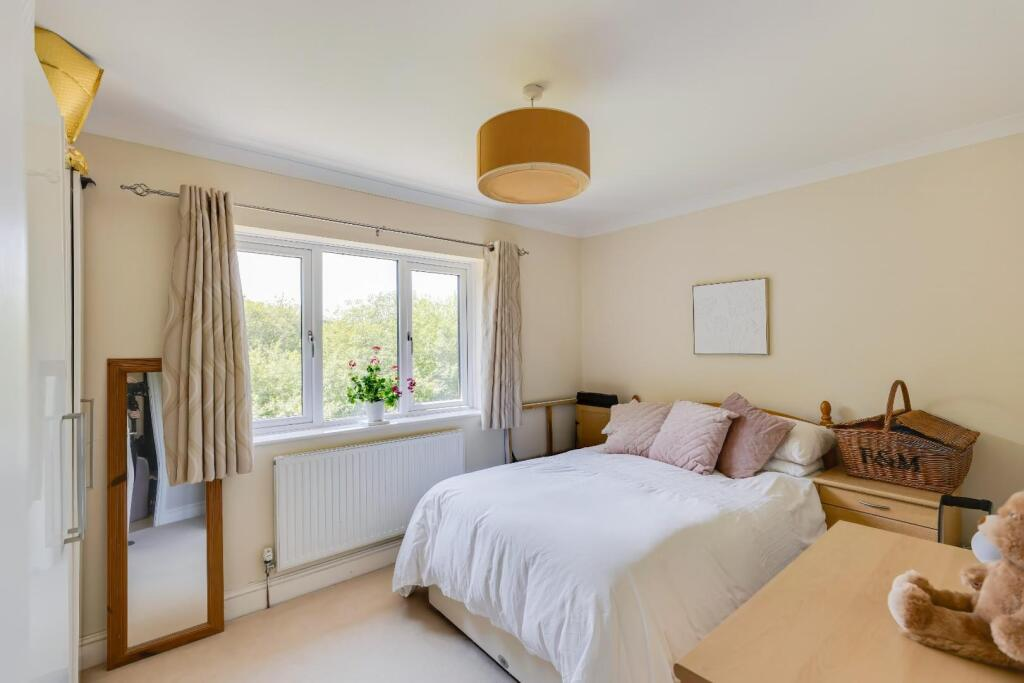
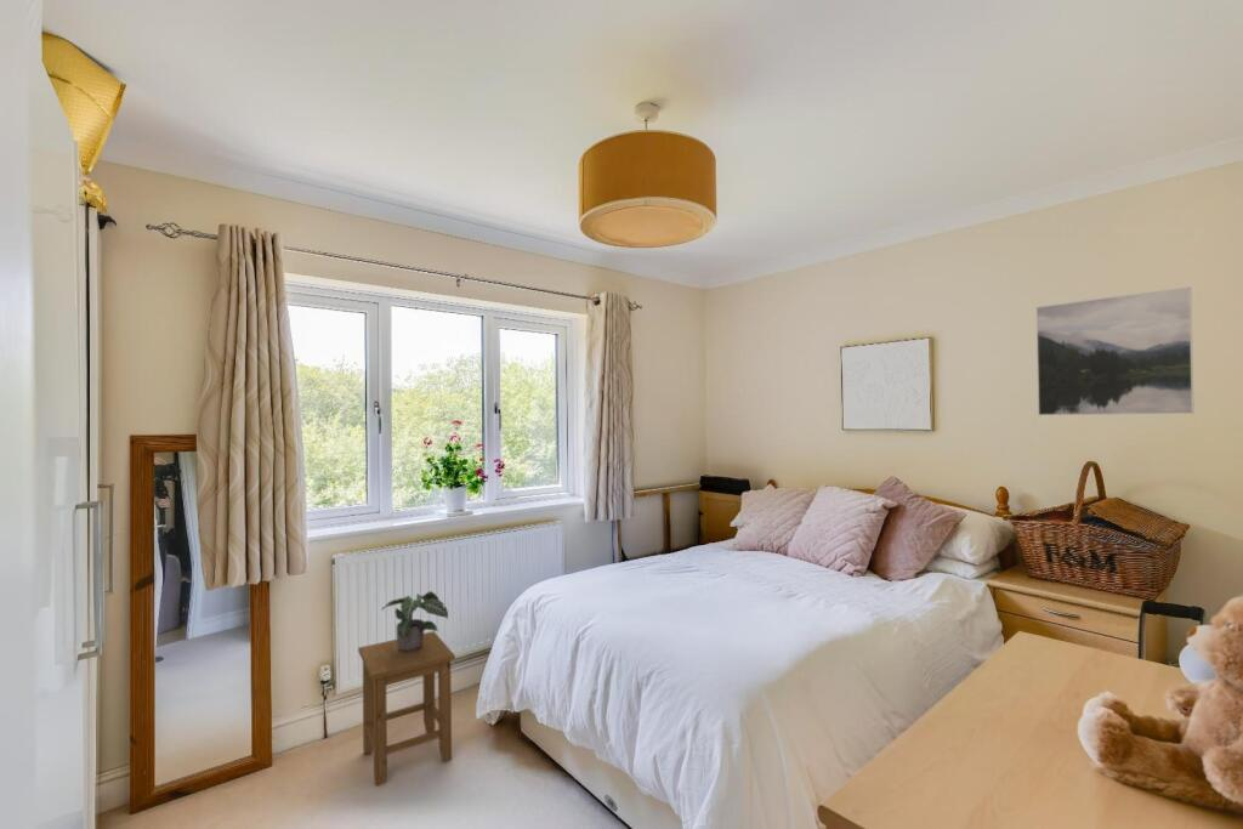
+ stool [357,630,456,788]
+ potted plant [381,590,449,653]
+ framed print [1035,285,1196,416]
